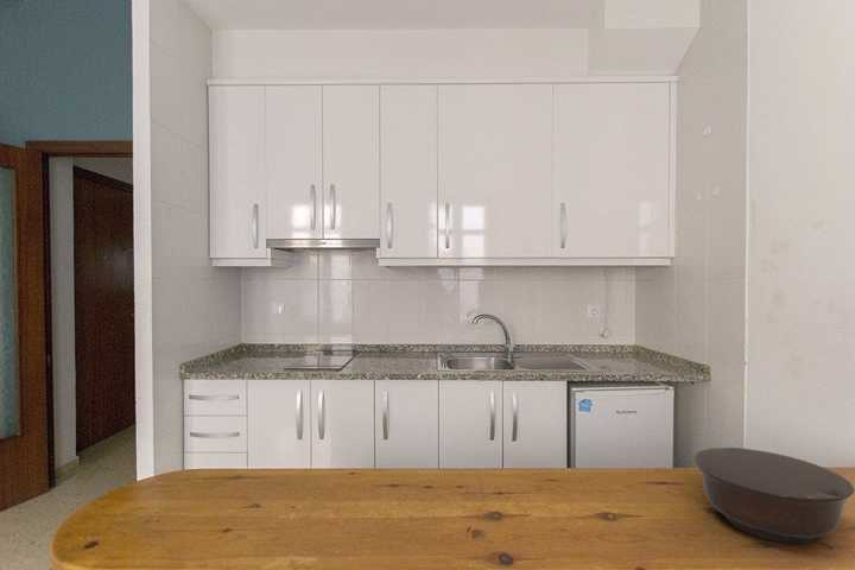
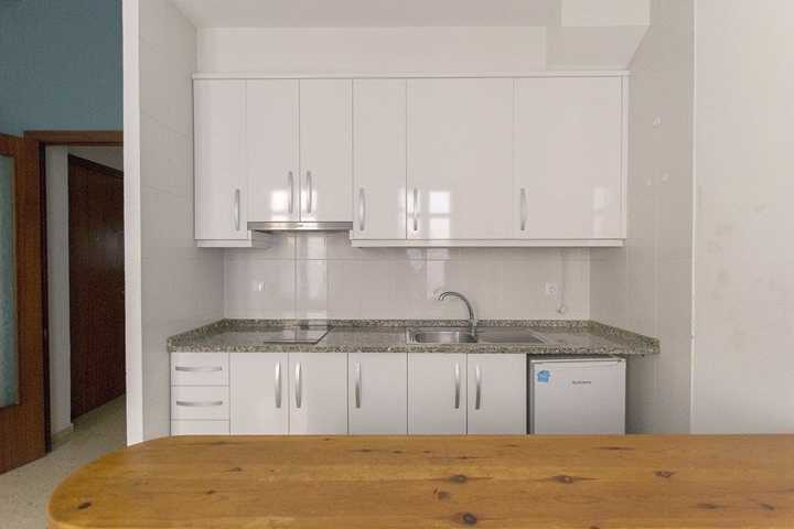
- bowl [694,446,855,545]
